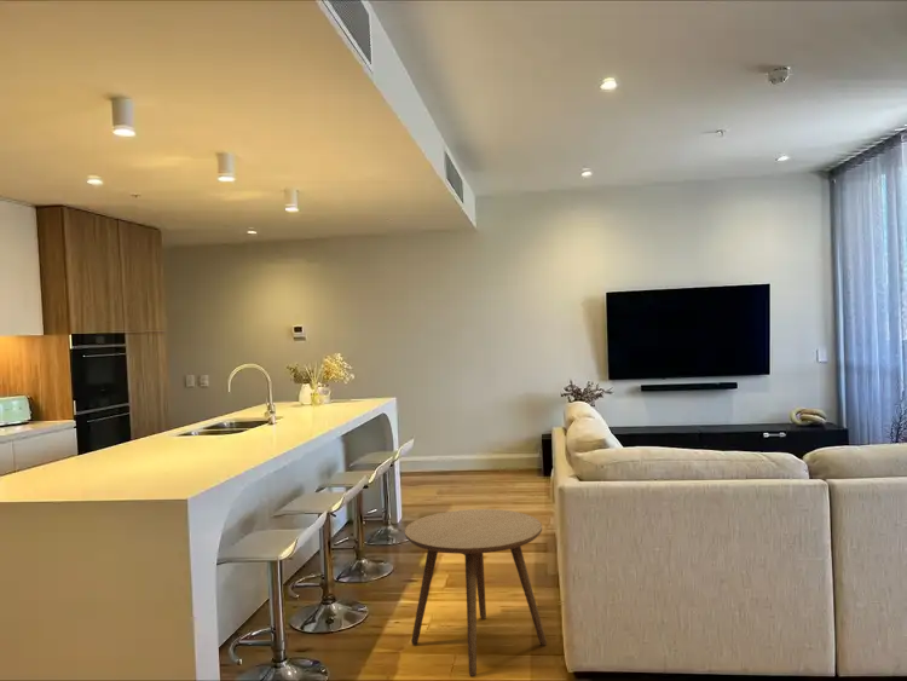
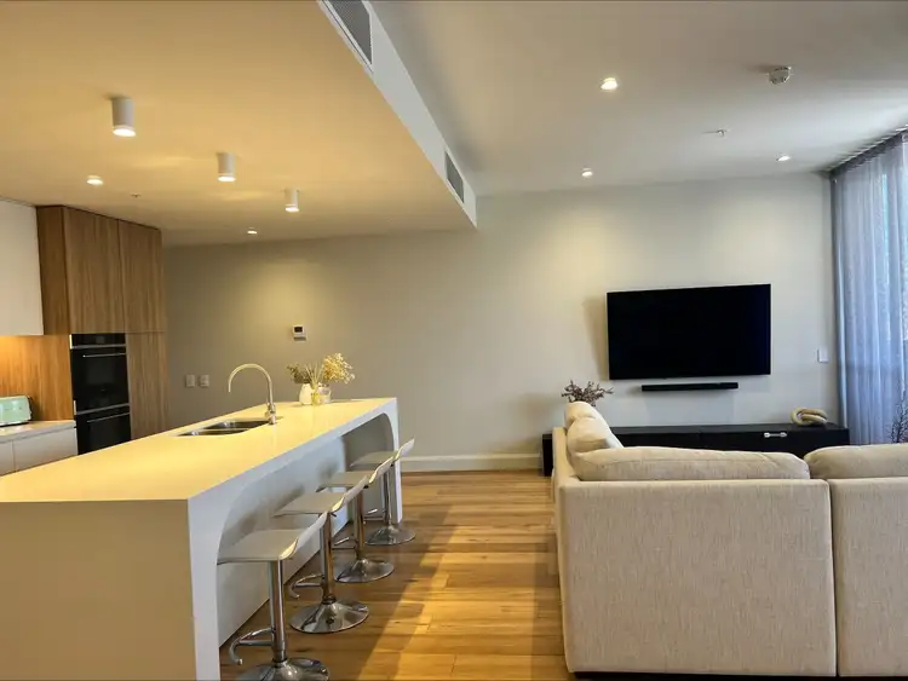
- side table [404,508,548,677]
